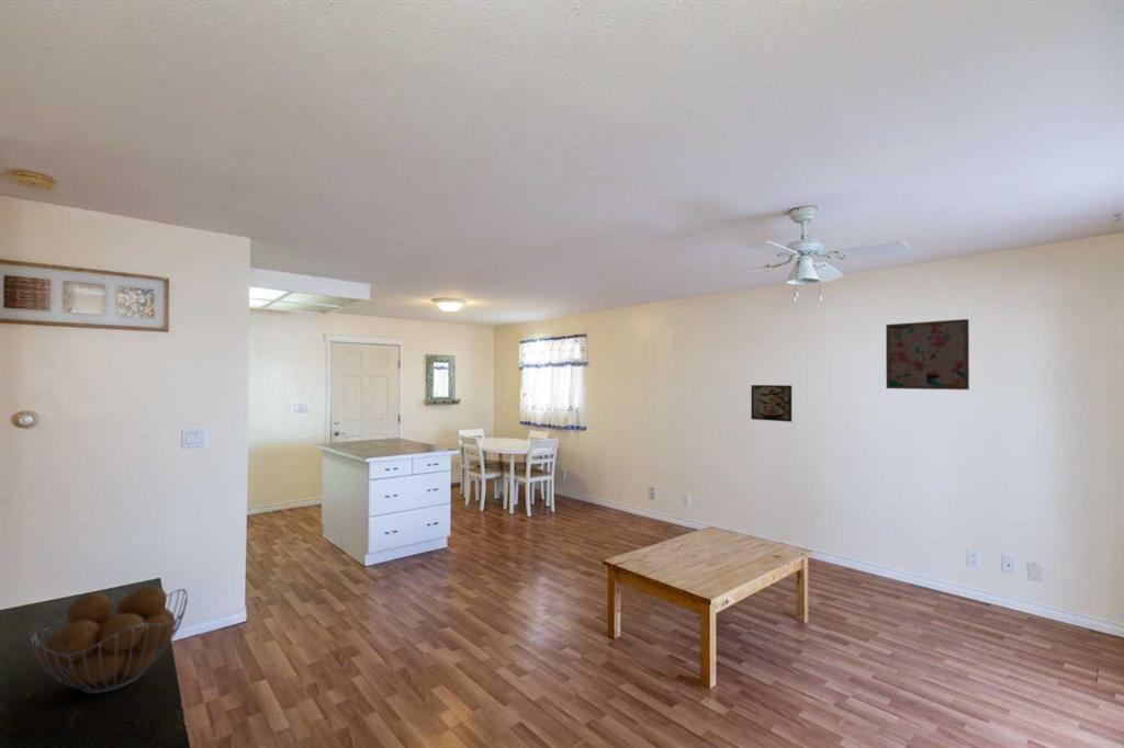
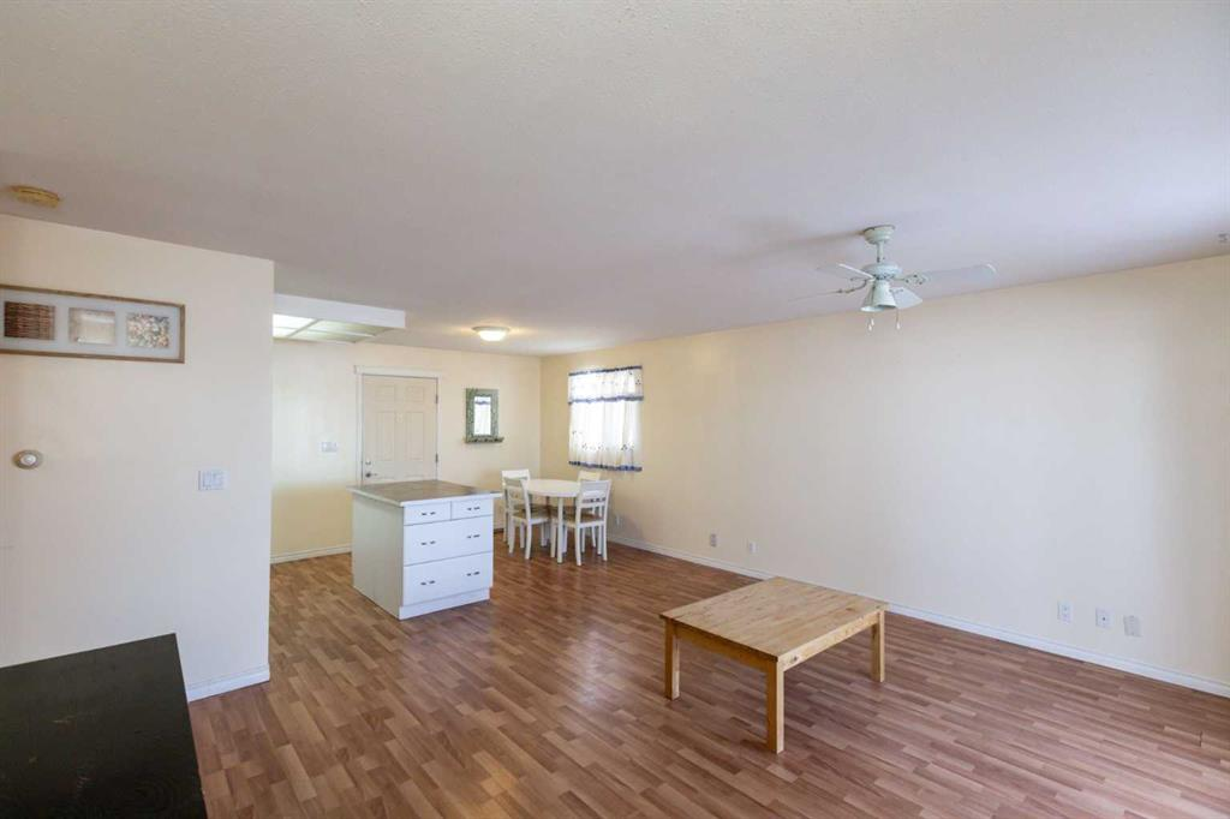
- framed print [750,384,793,423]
- wall art [885,318,970,390]
- fruit basket [29,585,189,694]
